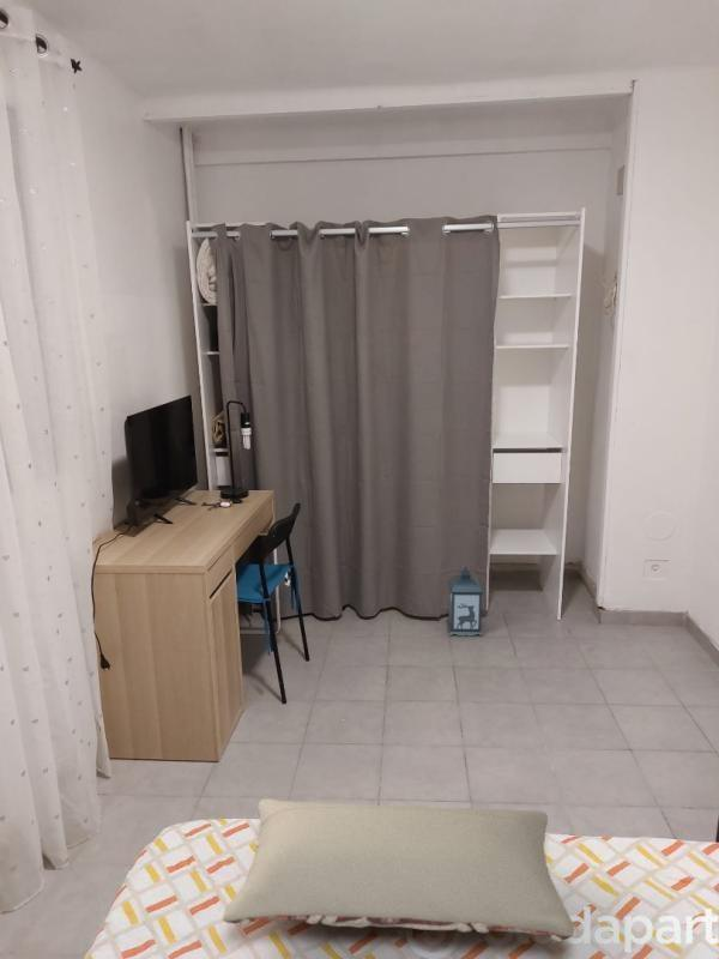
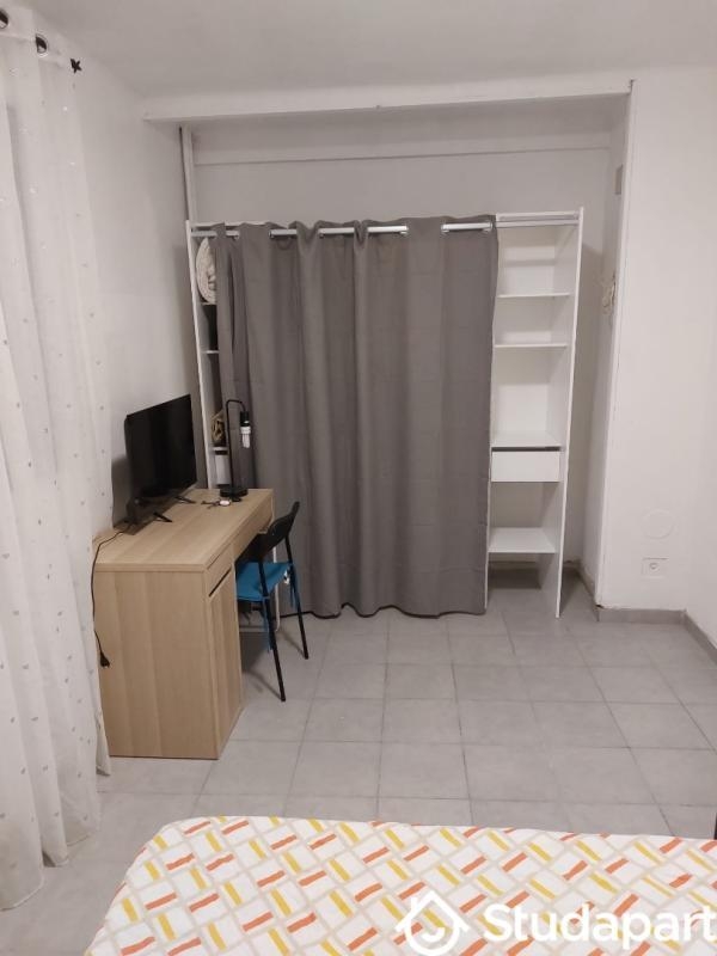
- lantern [446,566,485,638]
- pillow [222,797,575,943]
